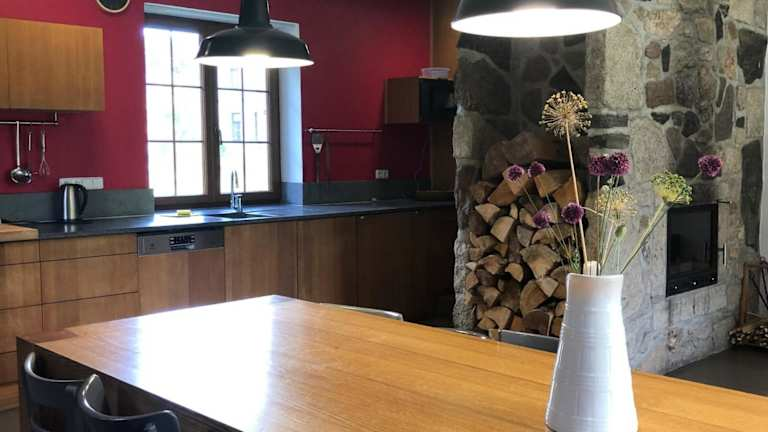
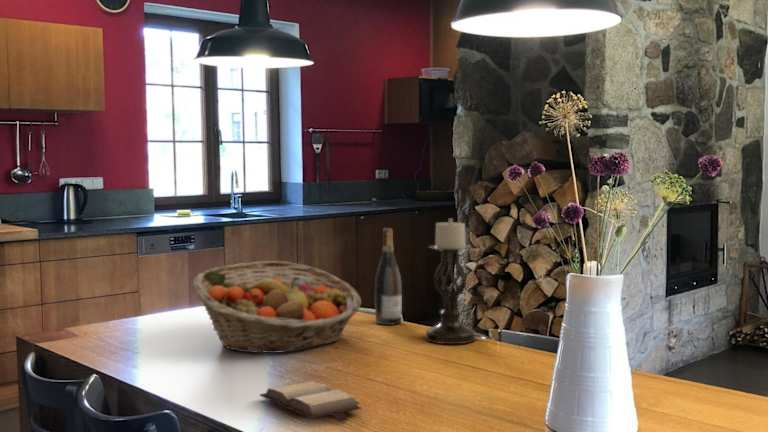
+ hardback book [258,380,362,423]
+ wine bottle [374,227,403,326]
+ fruit basket [192,260,363,354]
+ candle holder [424,218,477,345]
